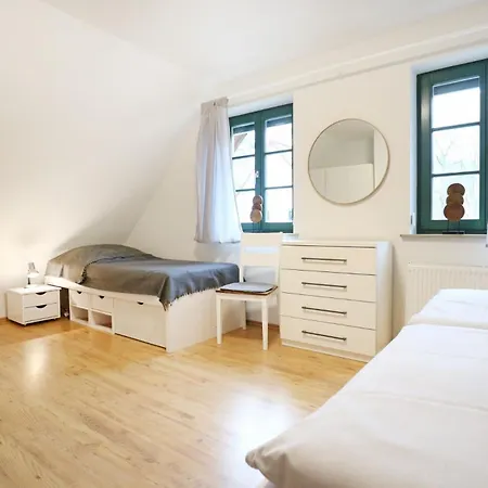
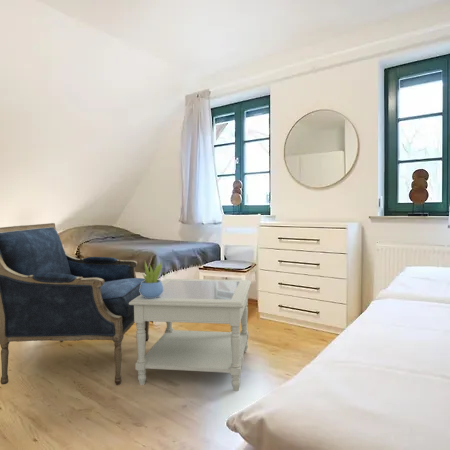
+ armchair [0,222,150,386]
+ side table [129,278,252,392]
+ succulent plant [139,259,163,298]
